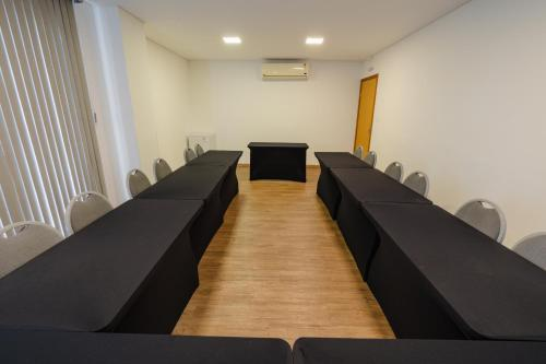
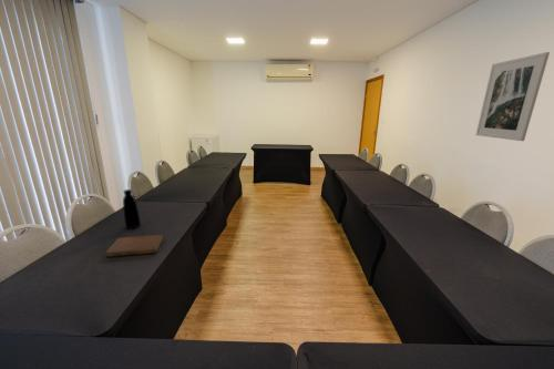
+ bottle [122,188,142,230]
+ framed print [475,51,551,142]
+ notebook [104,234,164,258]
